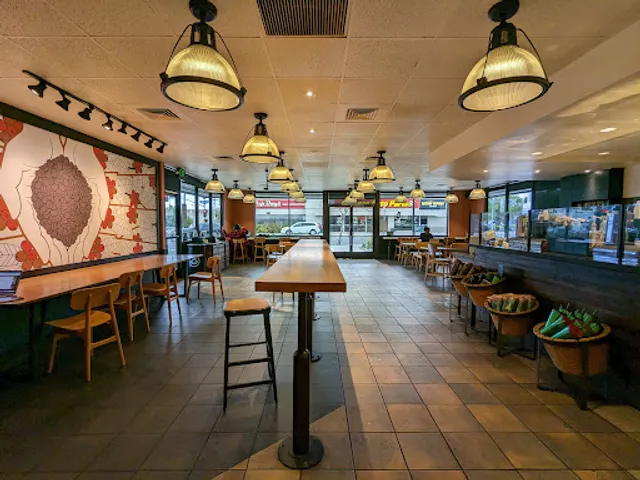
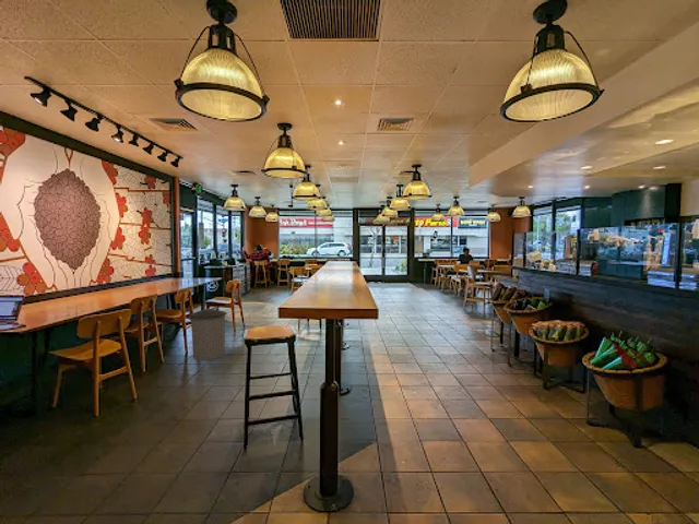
+ trash can [187,308,228,361]
